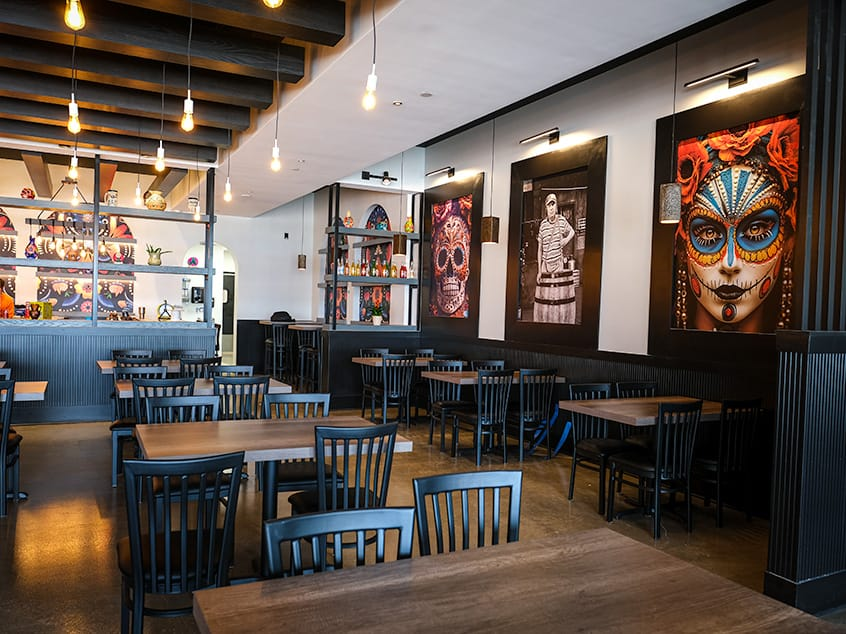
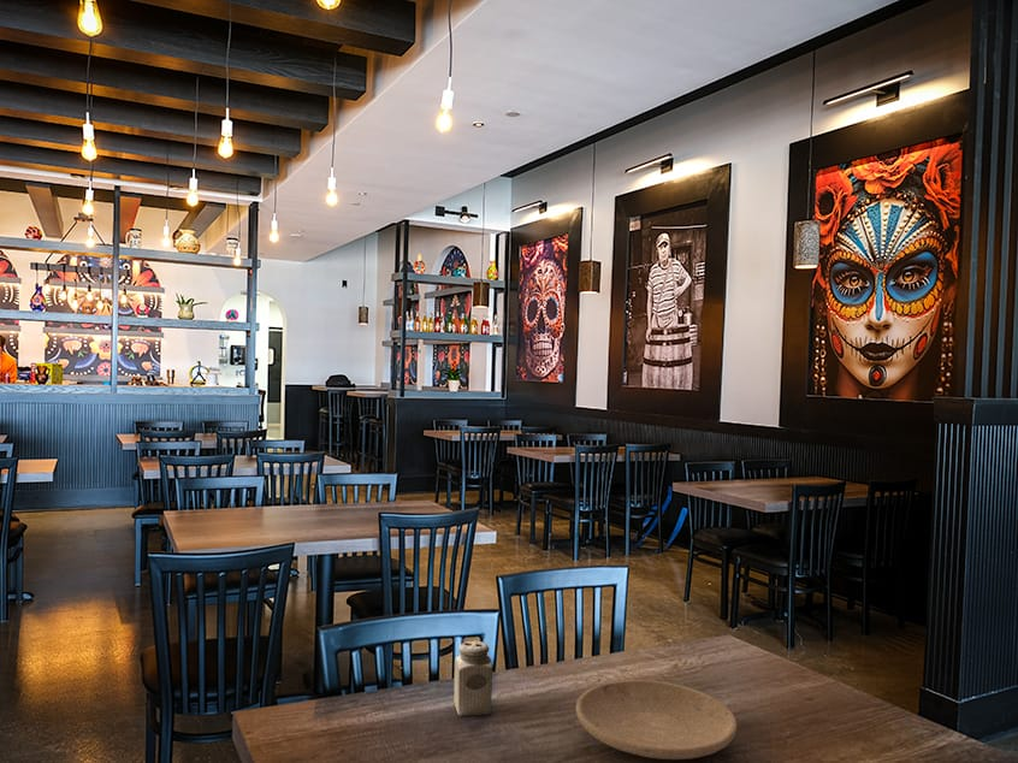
+ salt shaker [452,640,493,717]
+ plate [575,679,738,761]
